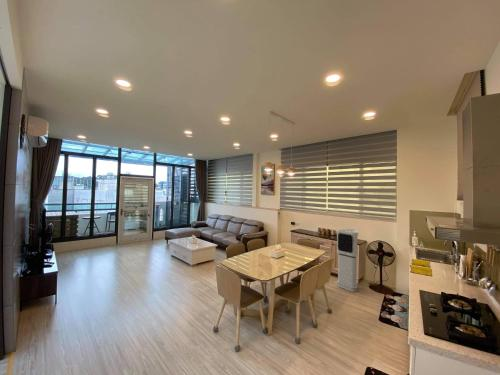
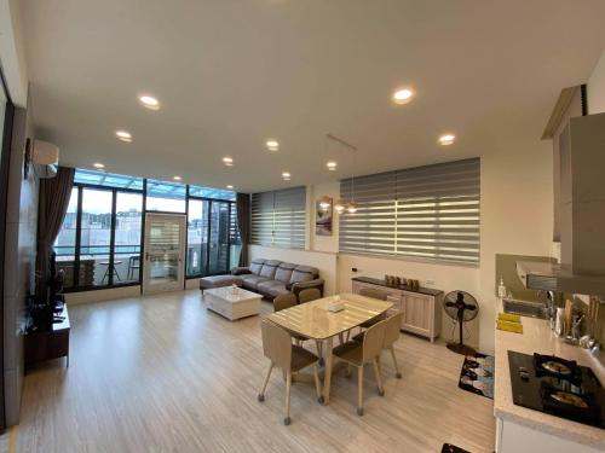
- air purifier [336,229,359,293]
